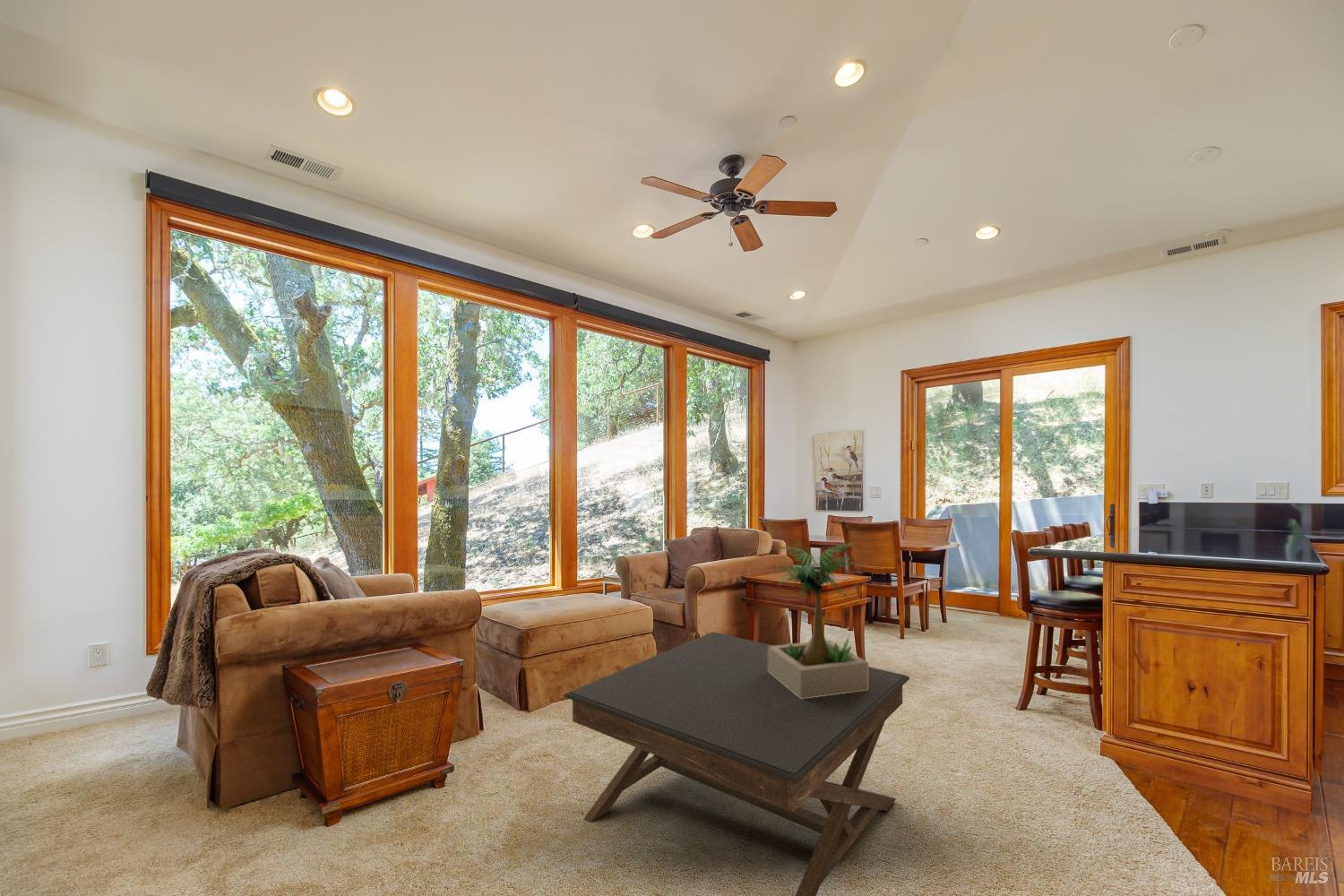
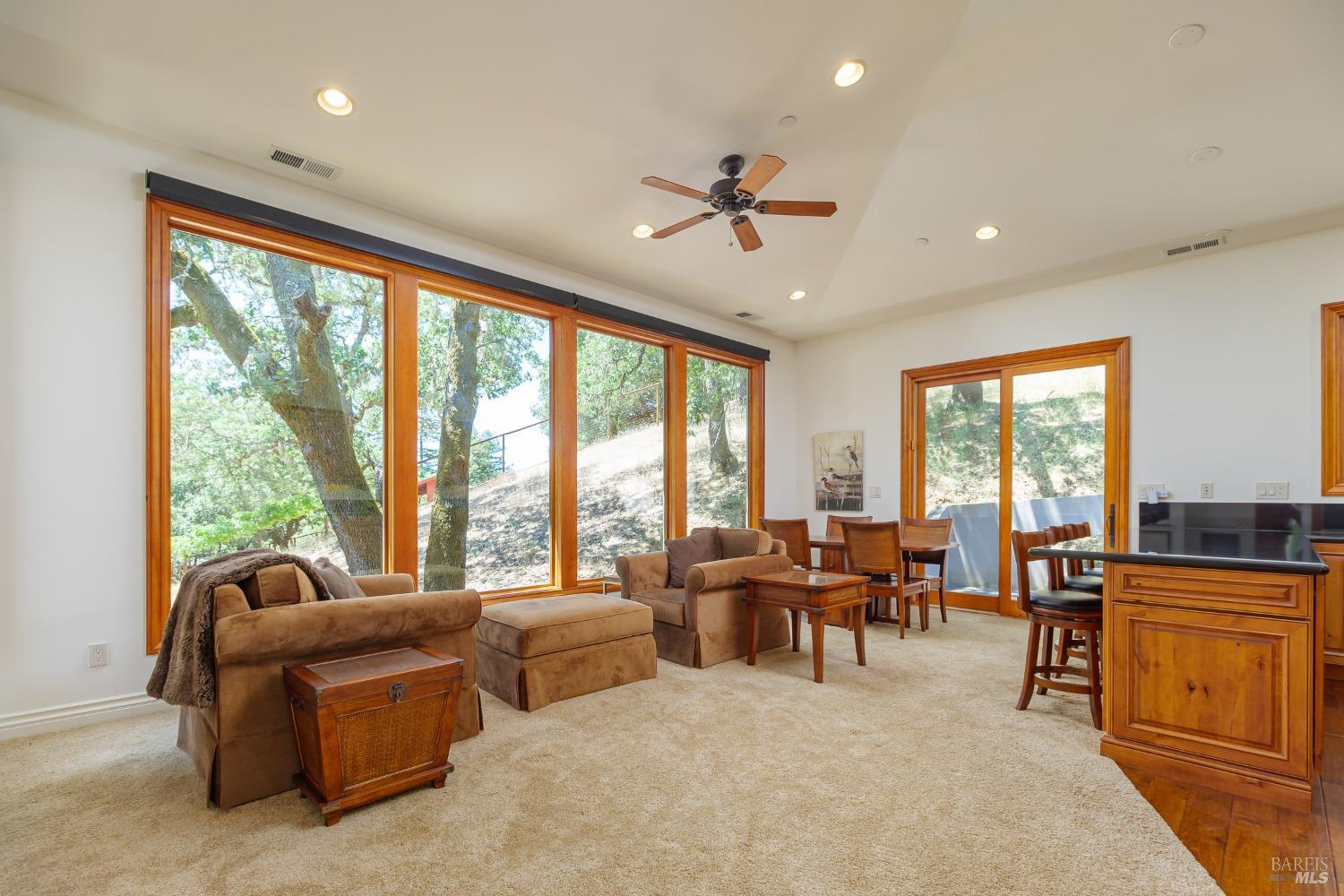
- potted plant [768,541,869,699]
- coffee table [564,631,910,896]
